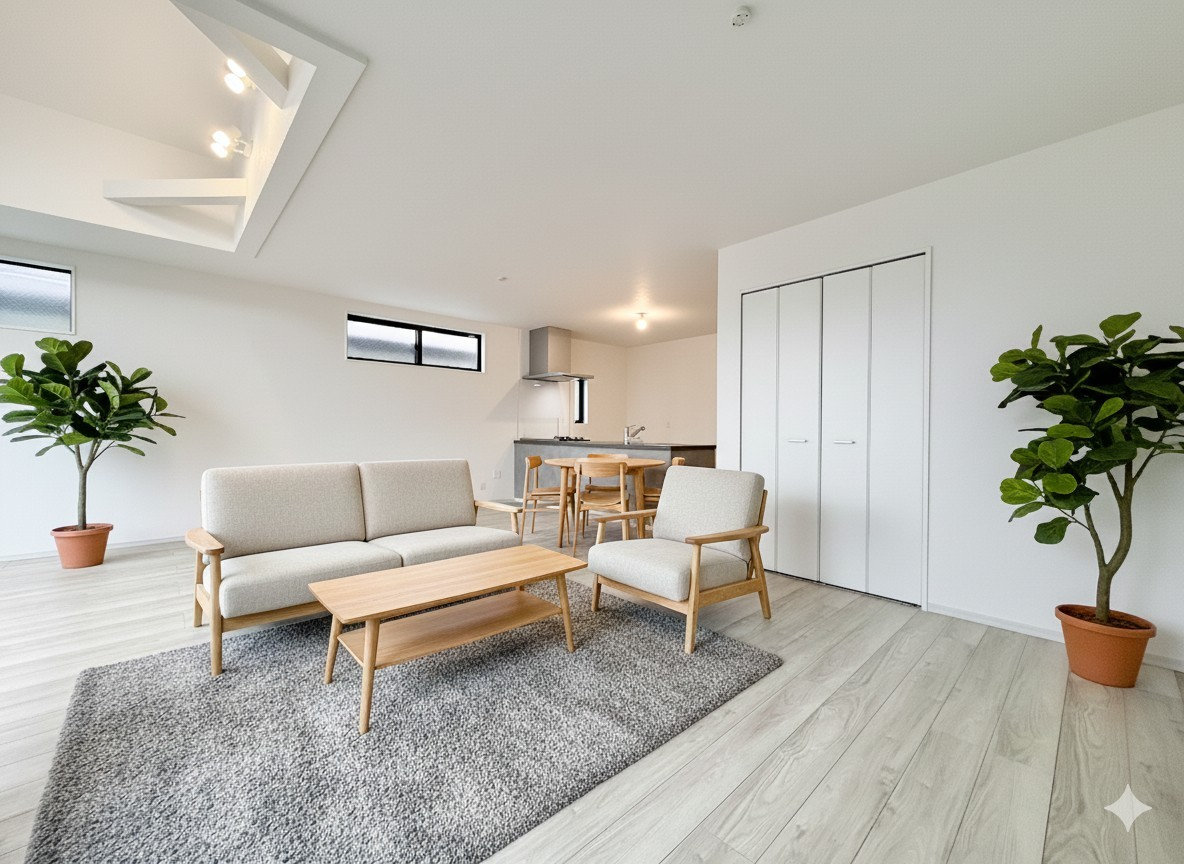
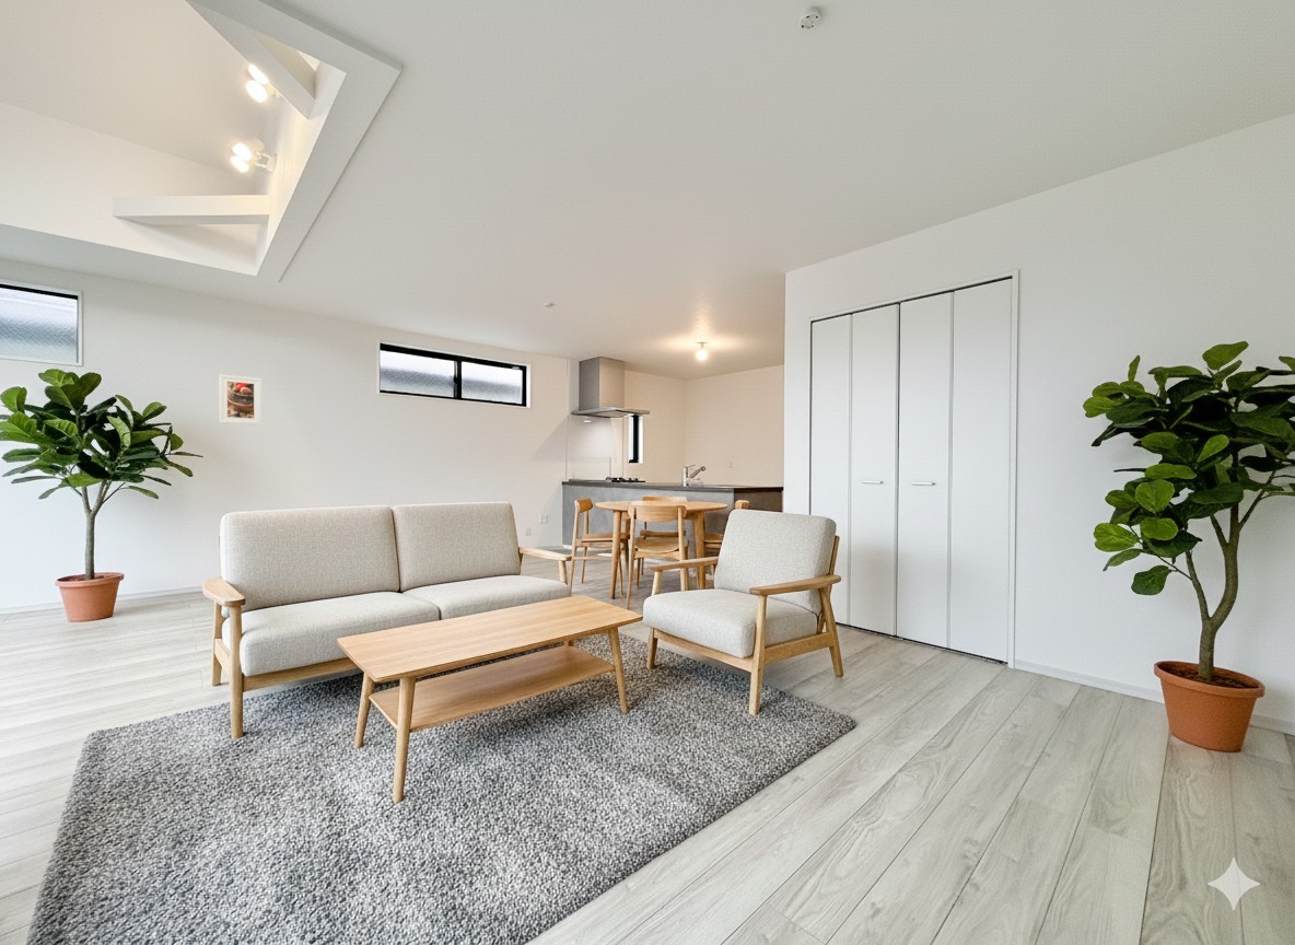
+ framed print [218,373,262,425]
